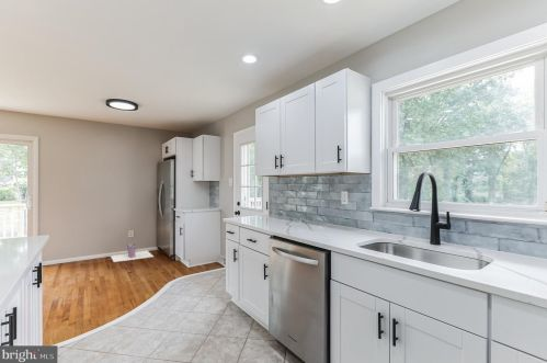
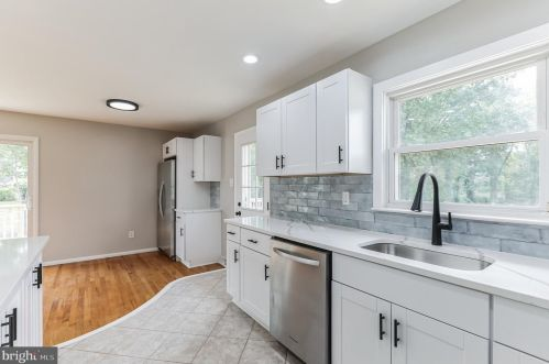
- trash bin [110,242,155,263]
